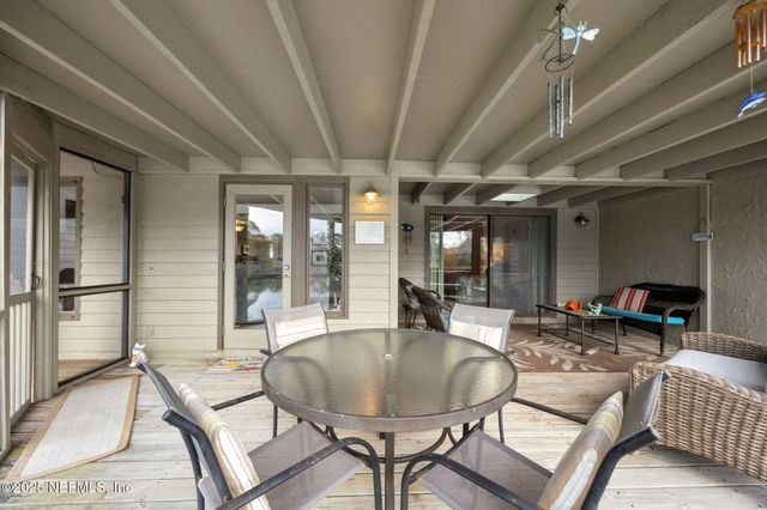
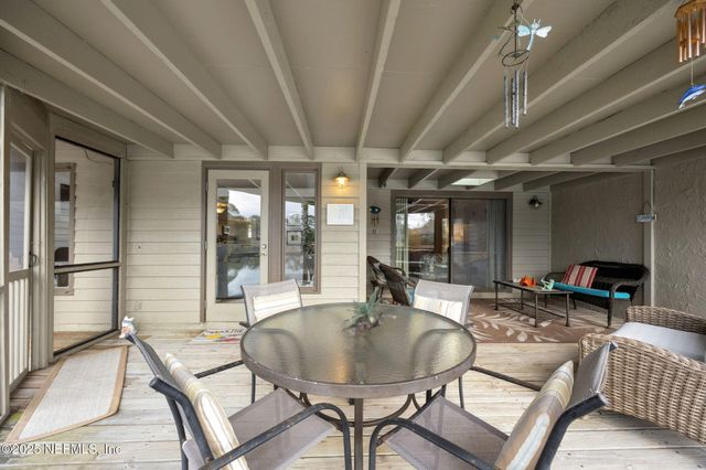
+ plant [335,286,403,338]
